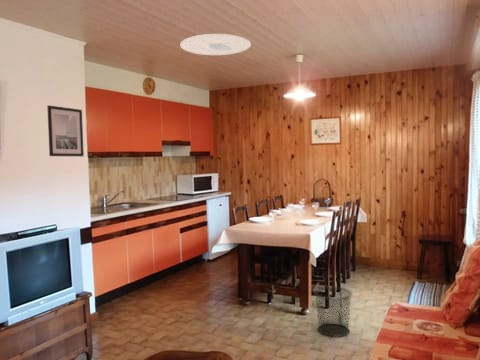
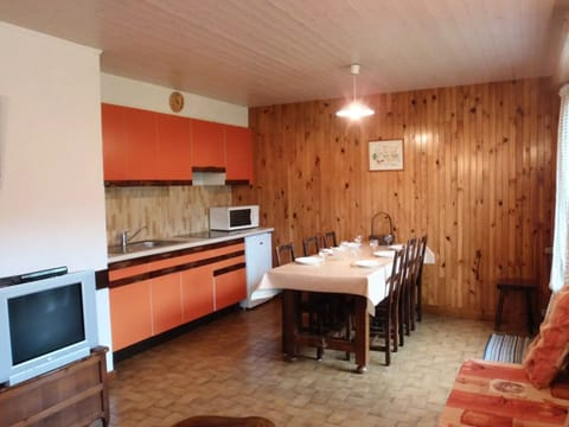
- ceiling light [179,33,252,56]
- wall art [46,104,85,157]
- waste bin [313,286,353,338]
